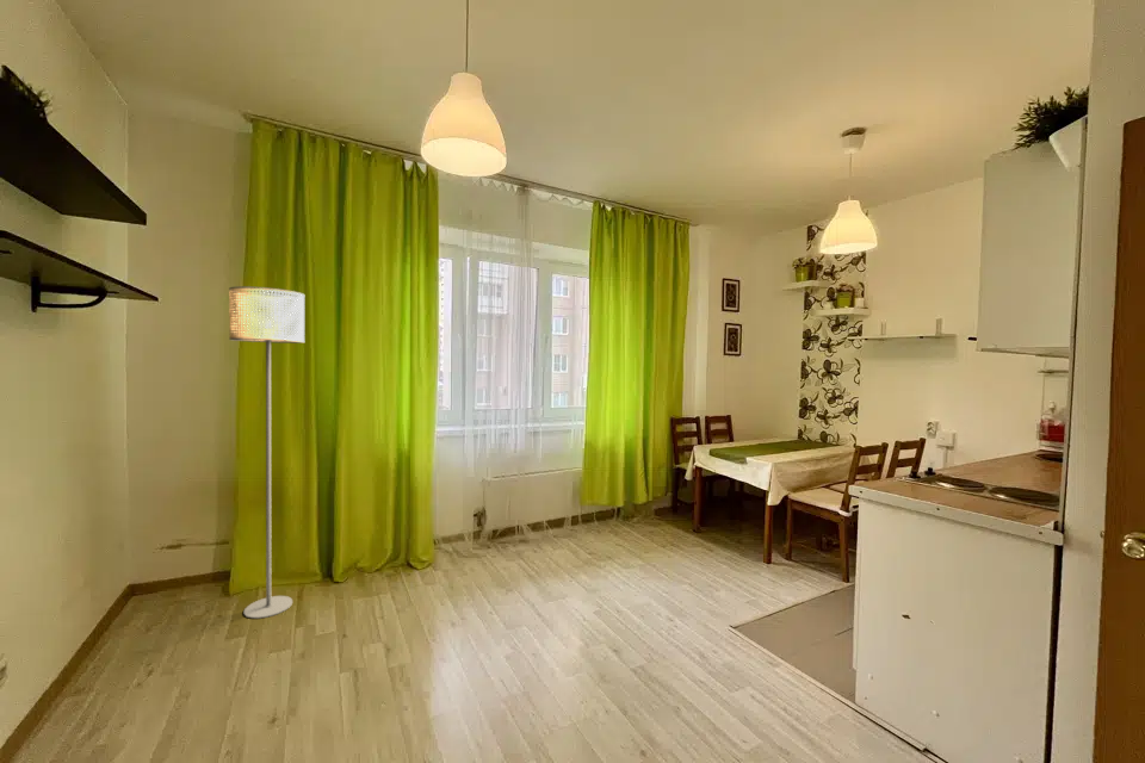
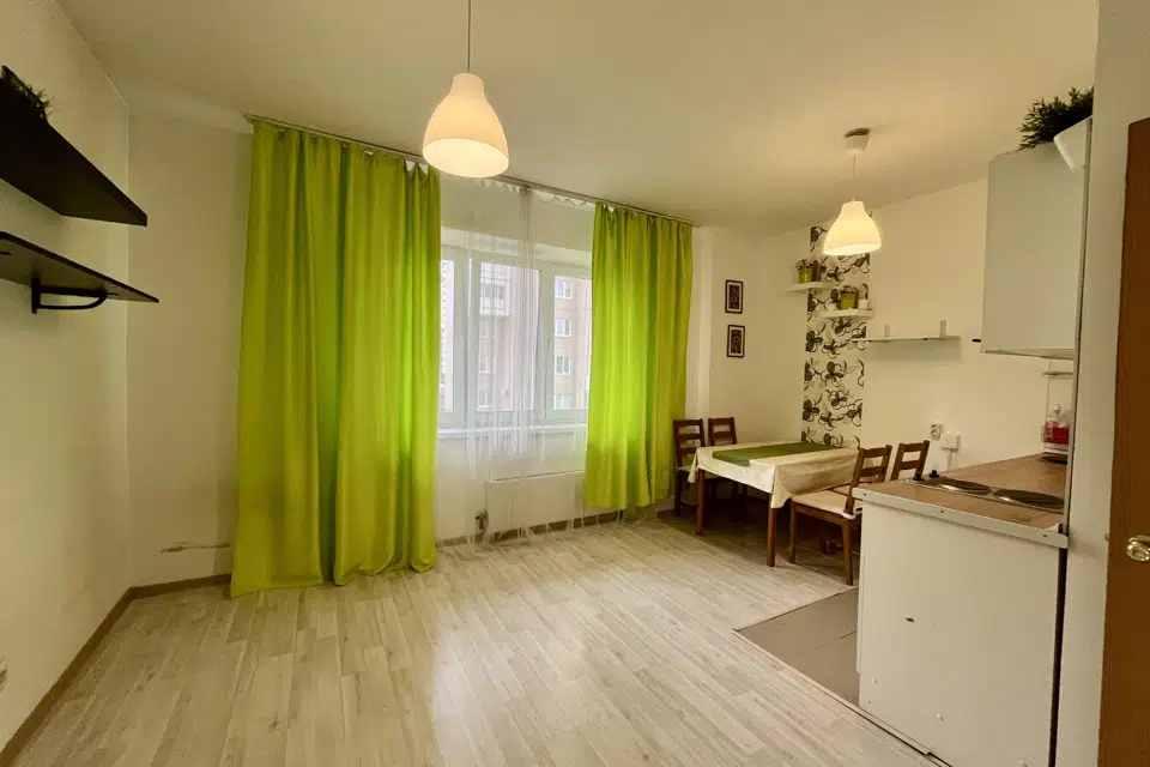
- floor lamp [228,285,305,620]
